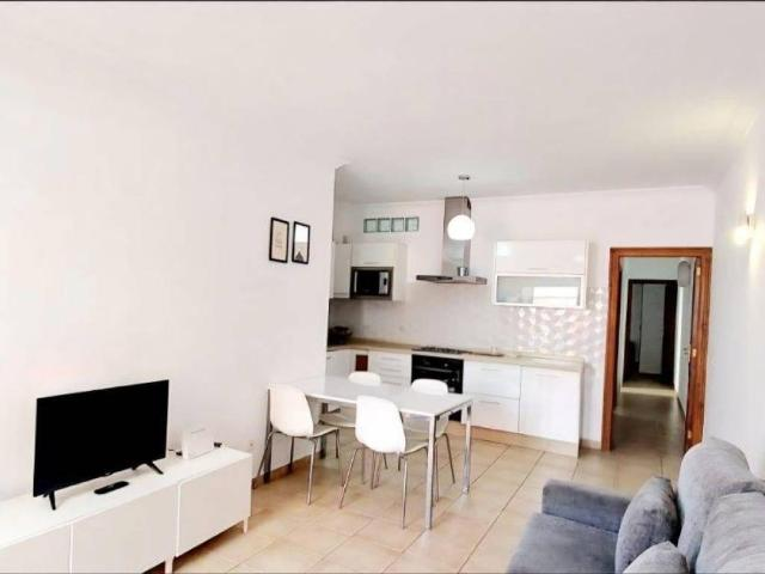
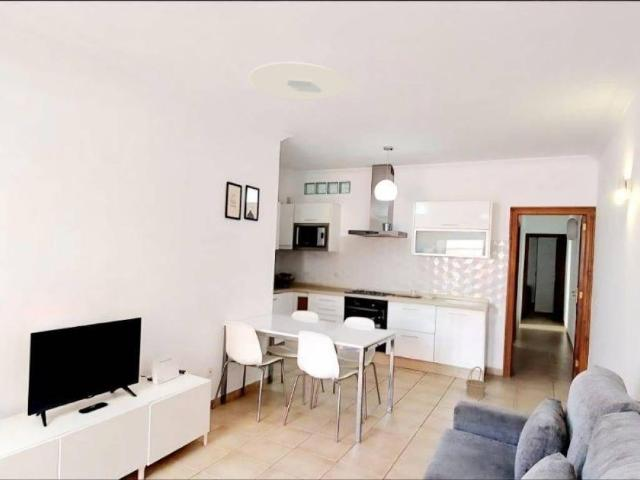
+ basket [465,365,488,400]
+ ceiling light [248,61,347,102]
